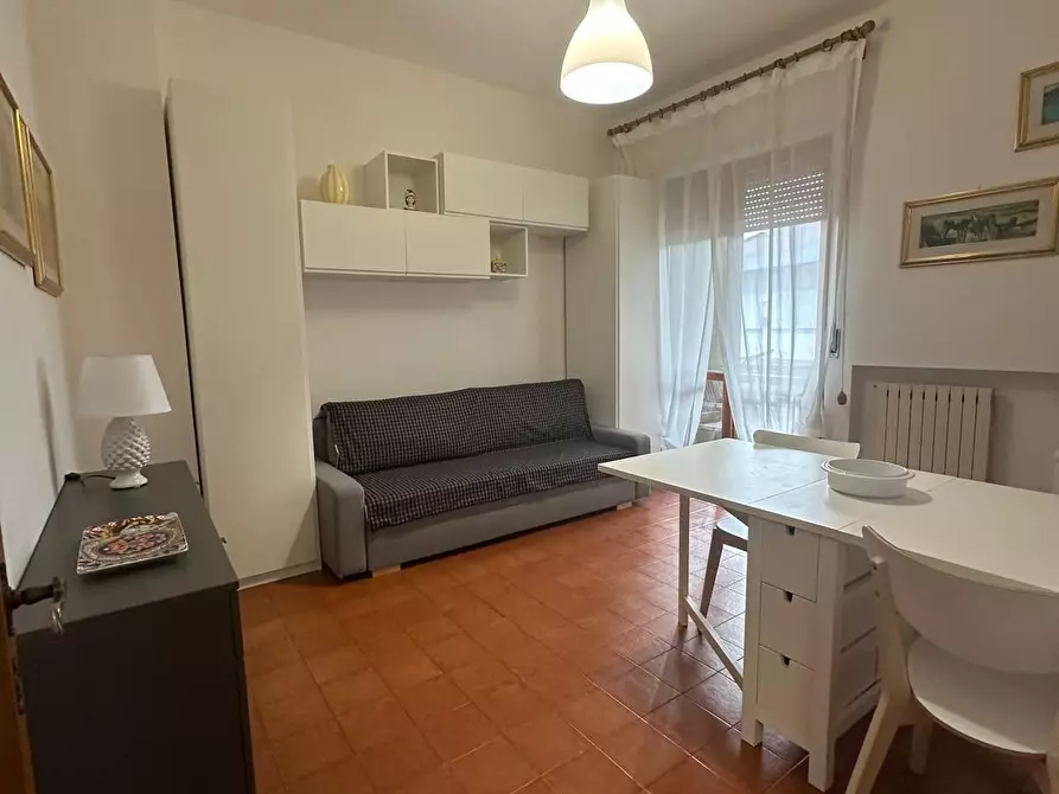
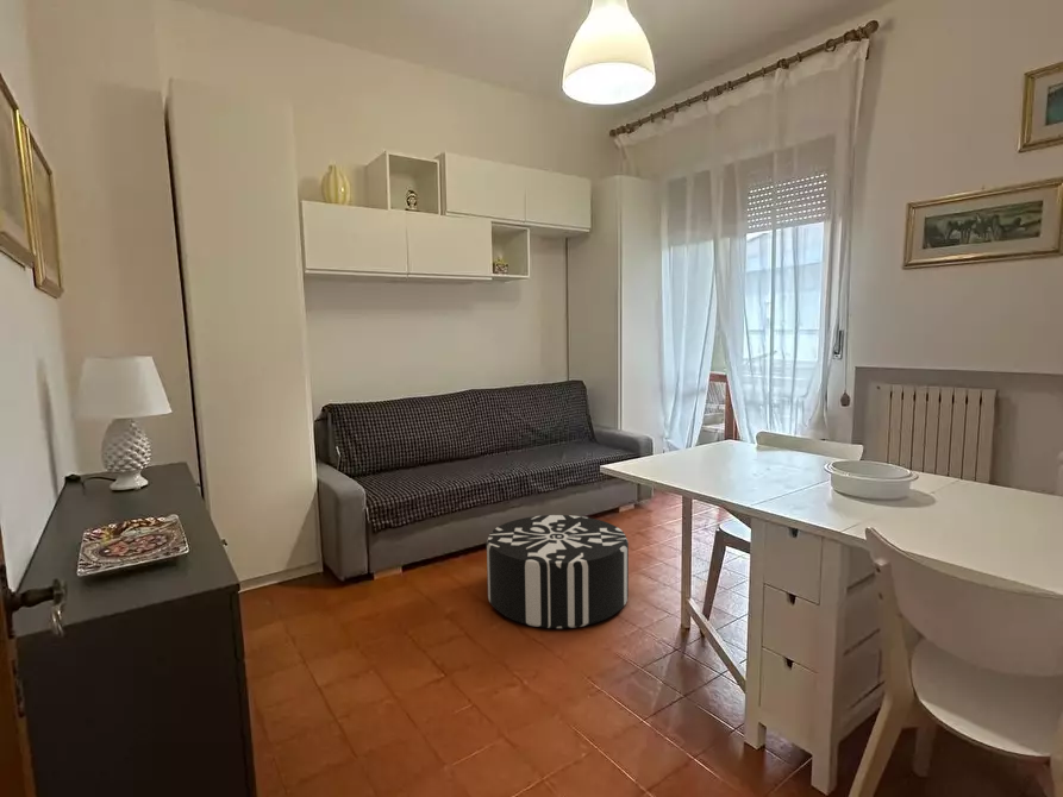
+ pouf [486,514,630,629]
